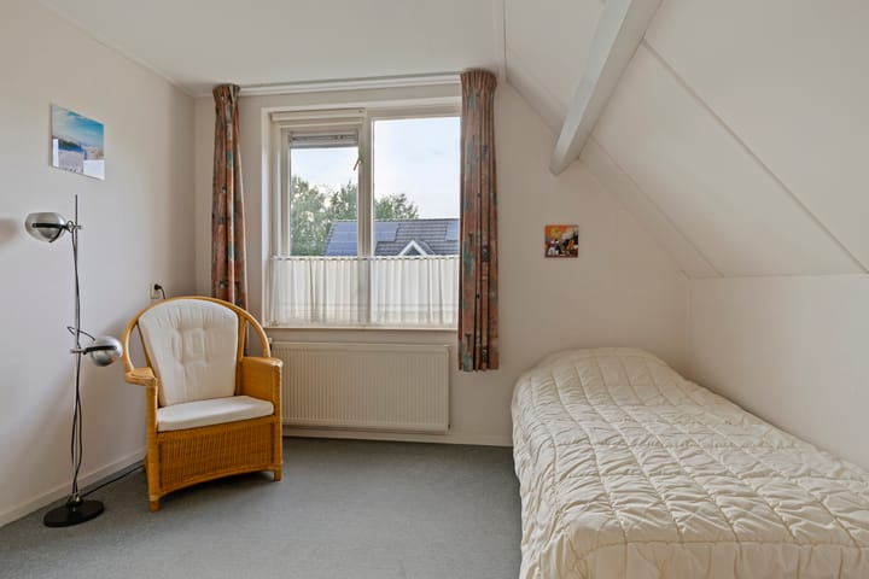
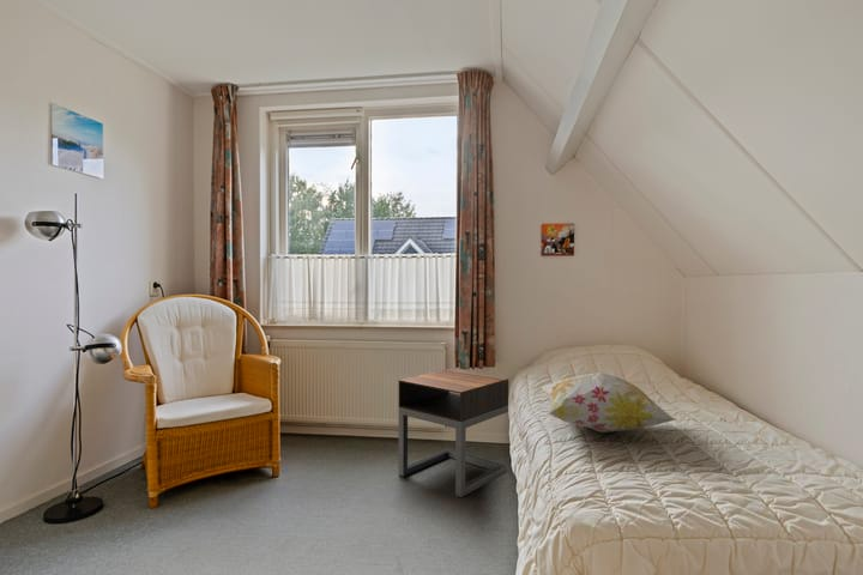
+ decorative pillow [539,371,676,434]
+ nightstand [397,368,509,498]
